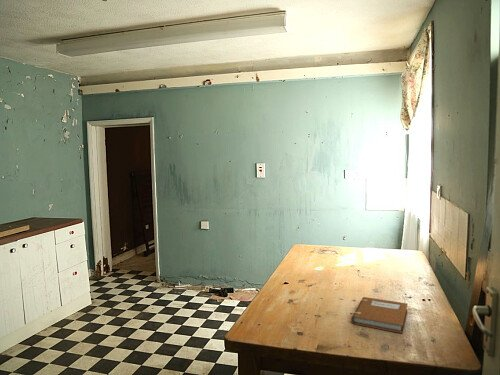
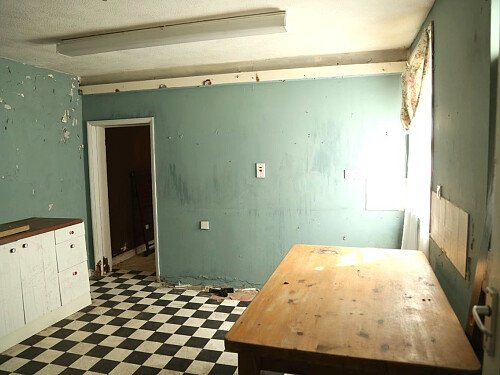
- notebook [351,296,409,334]
